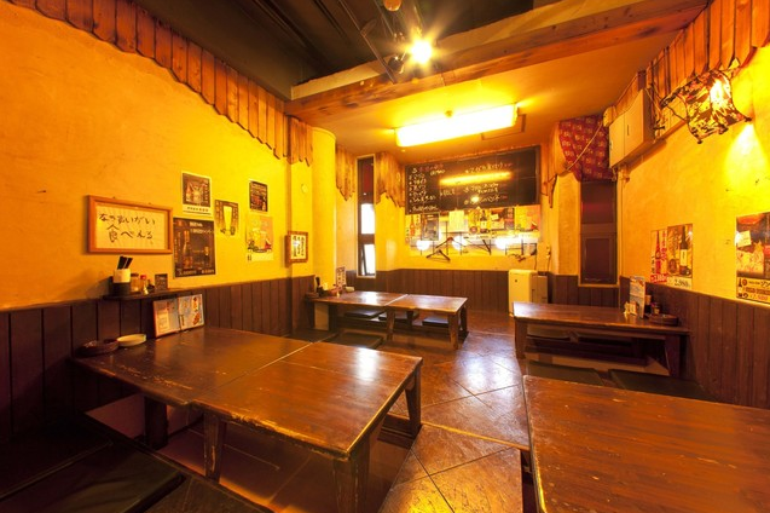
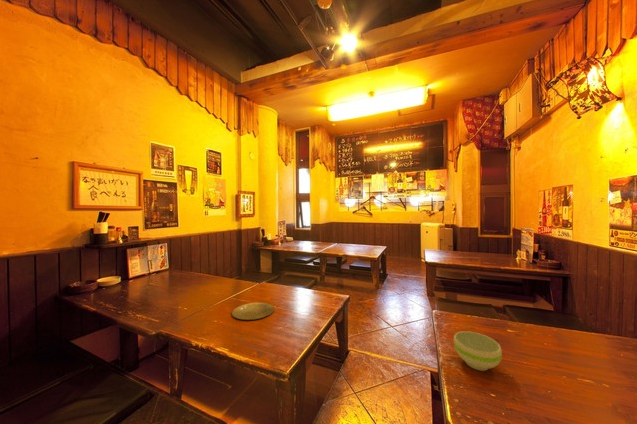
+ plate [231,302,275,321]
+ bowl [453,330,503,372]
